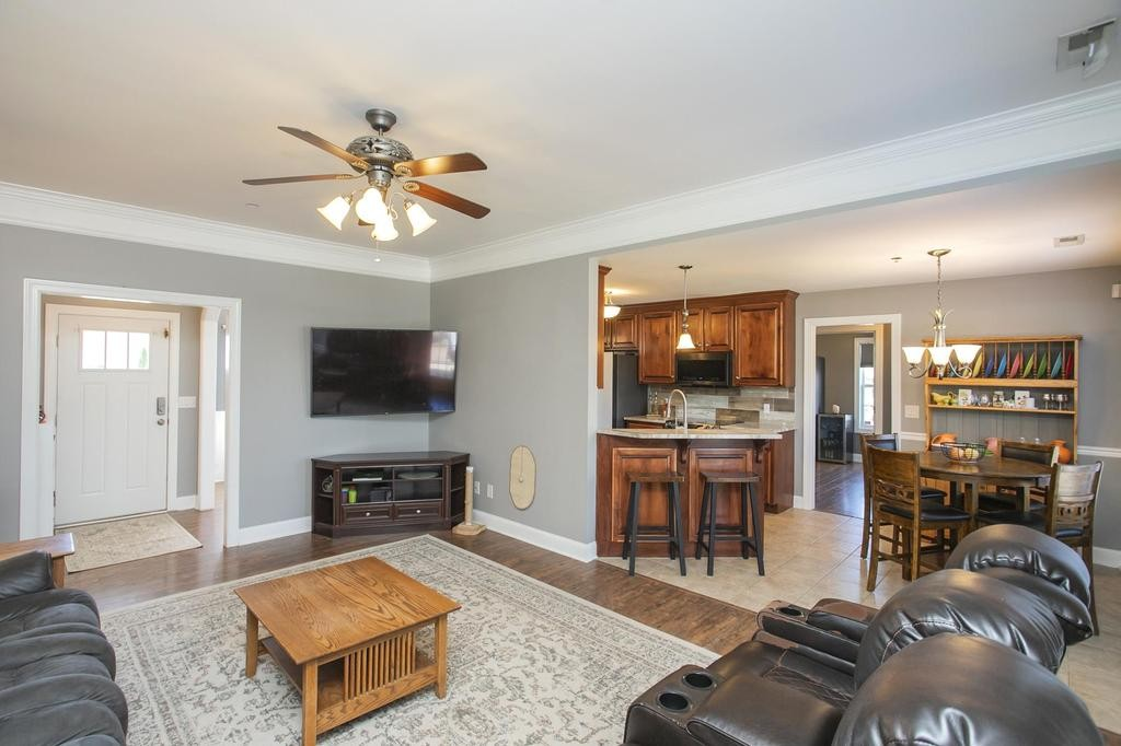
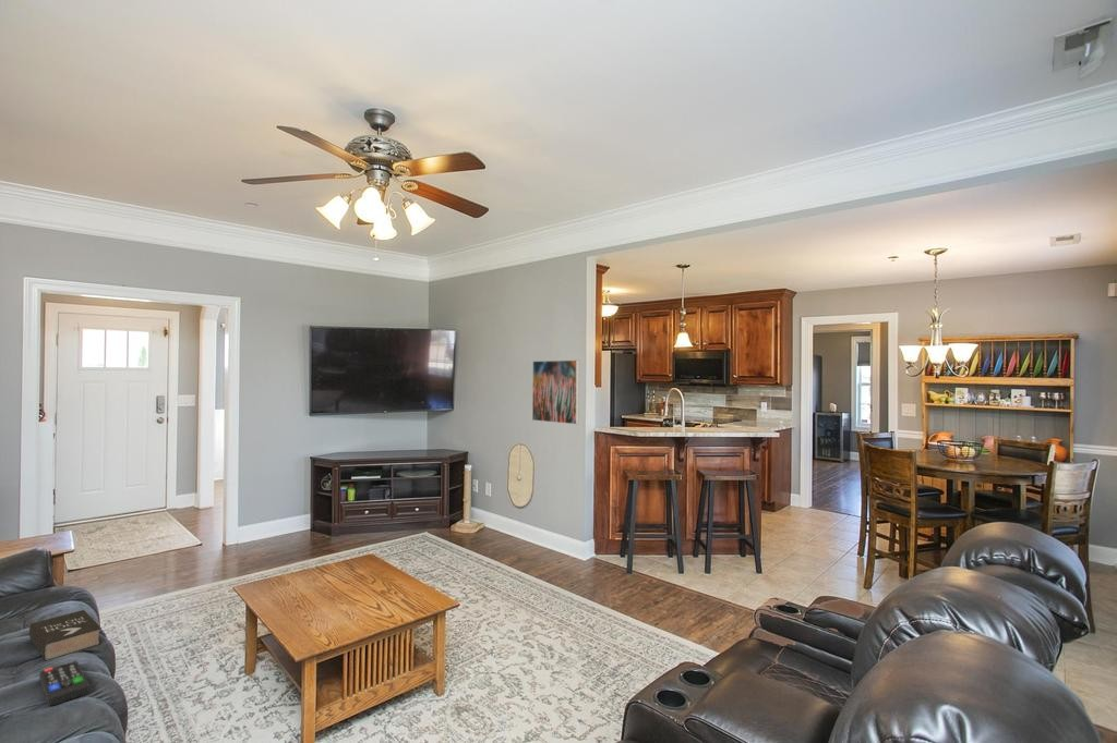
+ book [28,609,103,662]
+ remote control [38,660,91,707]
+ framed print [531,358,580,426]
